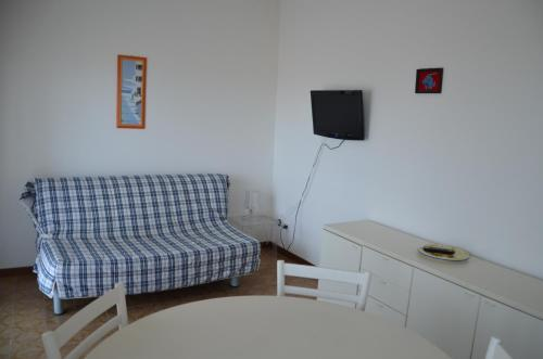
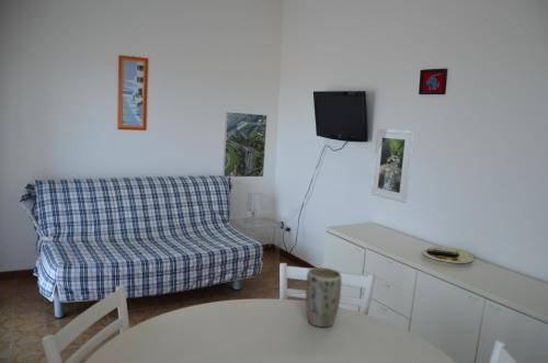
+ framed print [221,111,269,178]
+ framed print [370,128,415,204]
+ plant pot [305,266,343,328]
